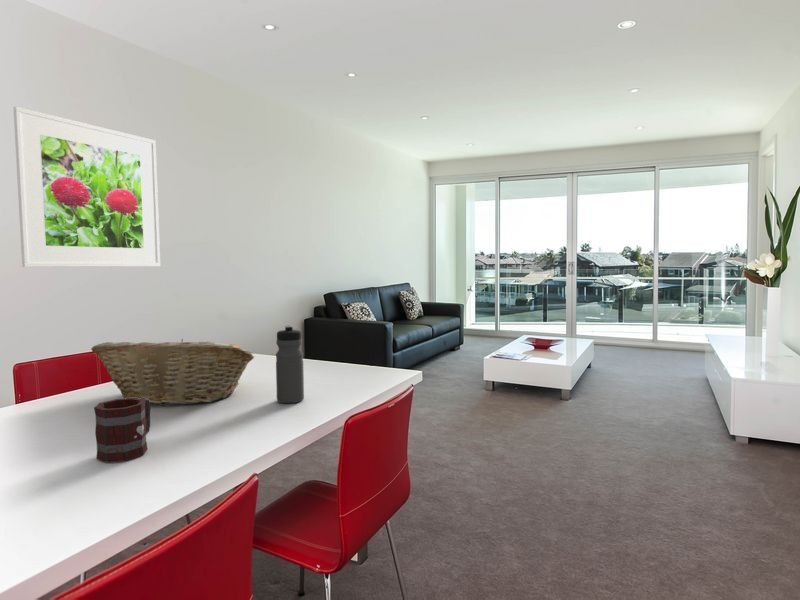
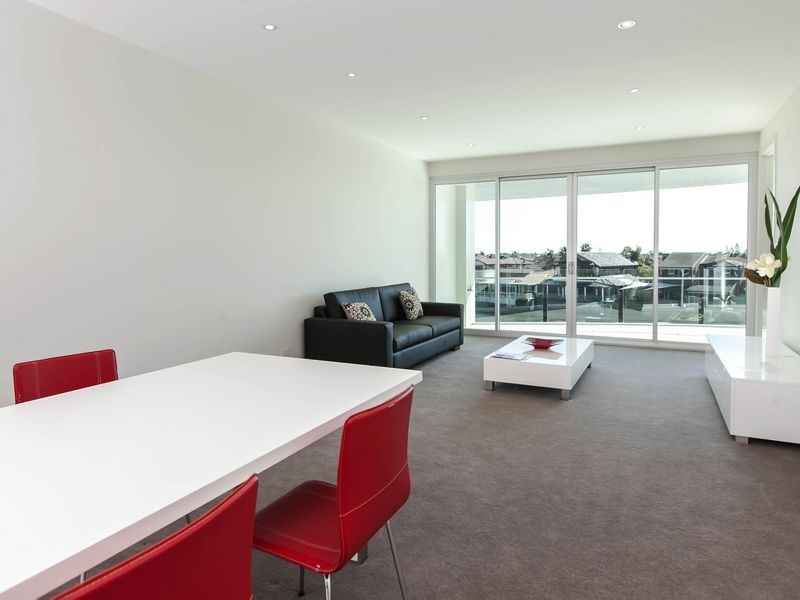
- mug [93,398,151,463]
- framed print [12,106,161,268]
- water bottle [275,324,305,404]
- fruit basket [90,338,255,407]
